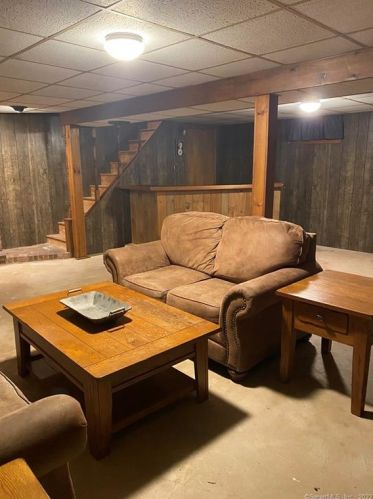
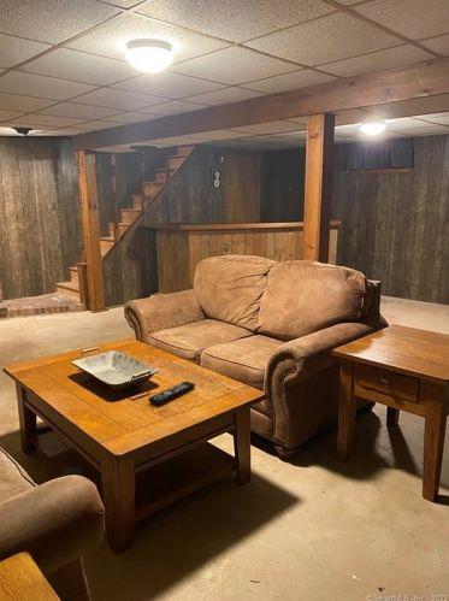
+ remote control [147,381,196,406]
